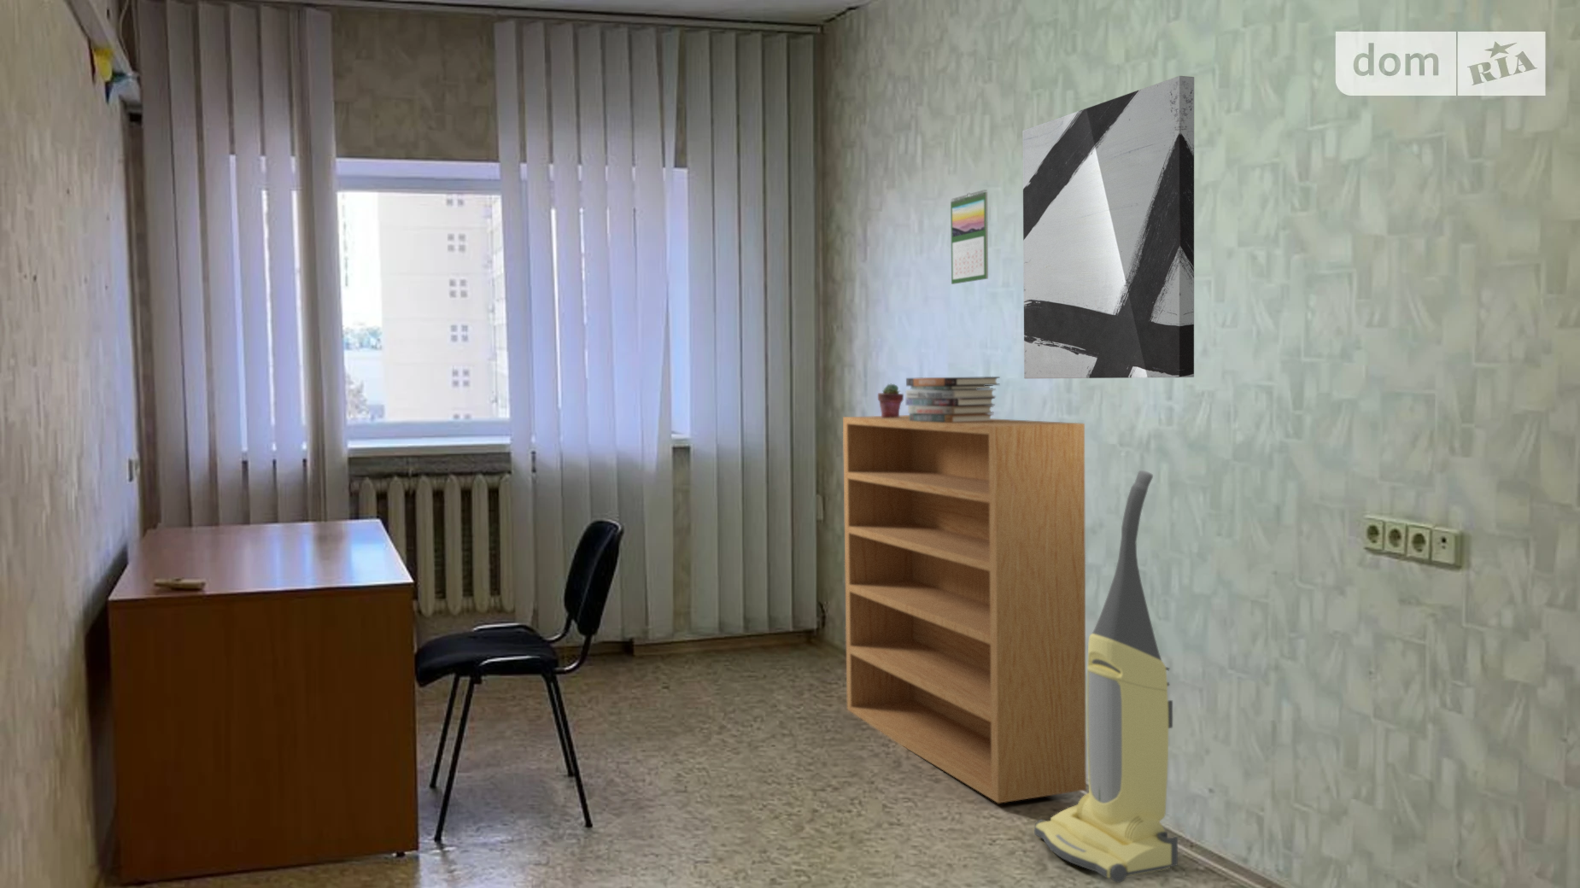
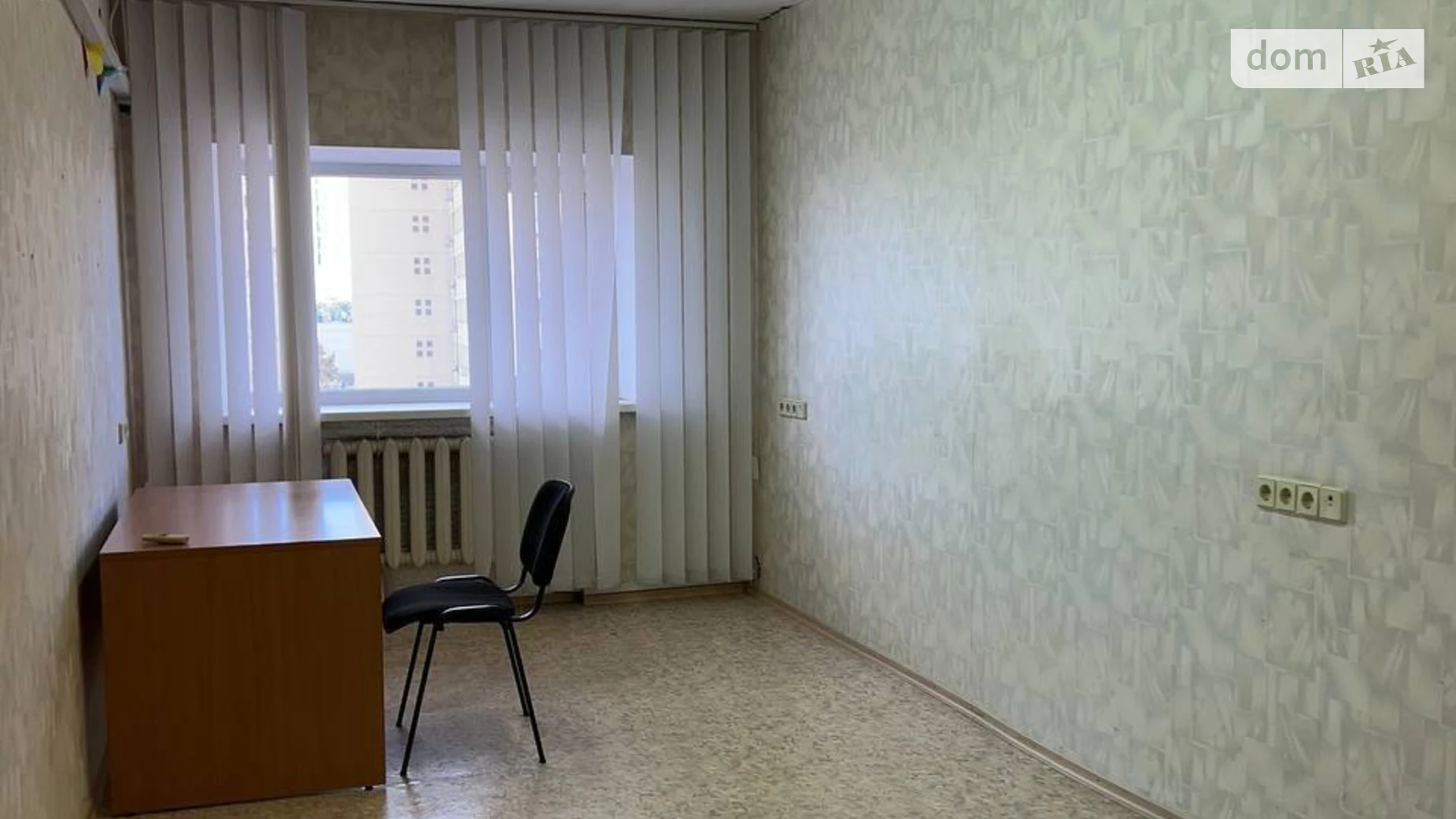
- bookcase [842,414,1087,805]
- calendar [950,189,989,285]
- wall art [1021,75,1195,379]
- book stack [904,376,1001,423]
- potted succulent [877,384,904,419]
- vacuum cleaner [1033,469,1178,884]
